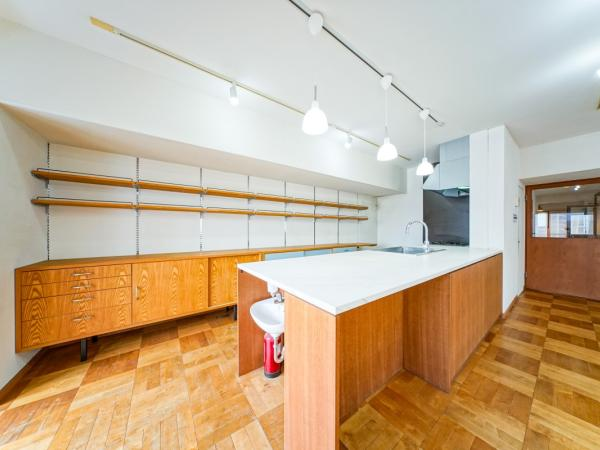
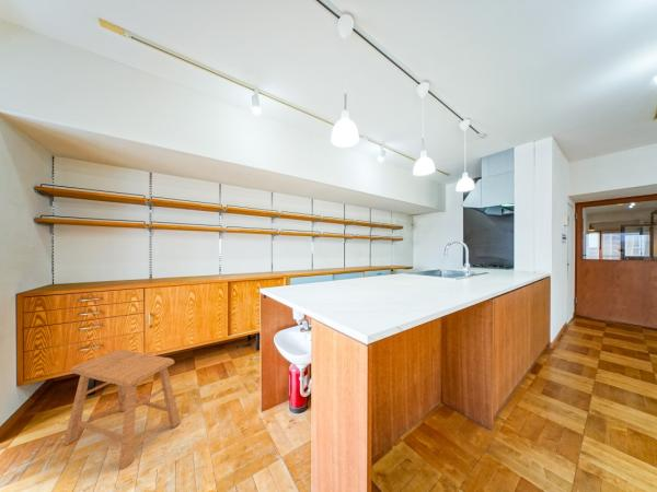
+ stool [62,349,182,469]
